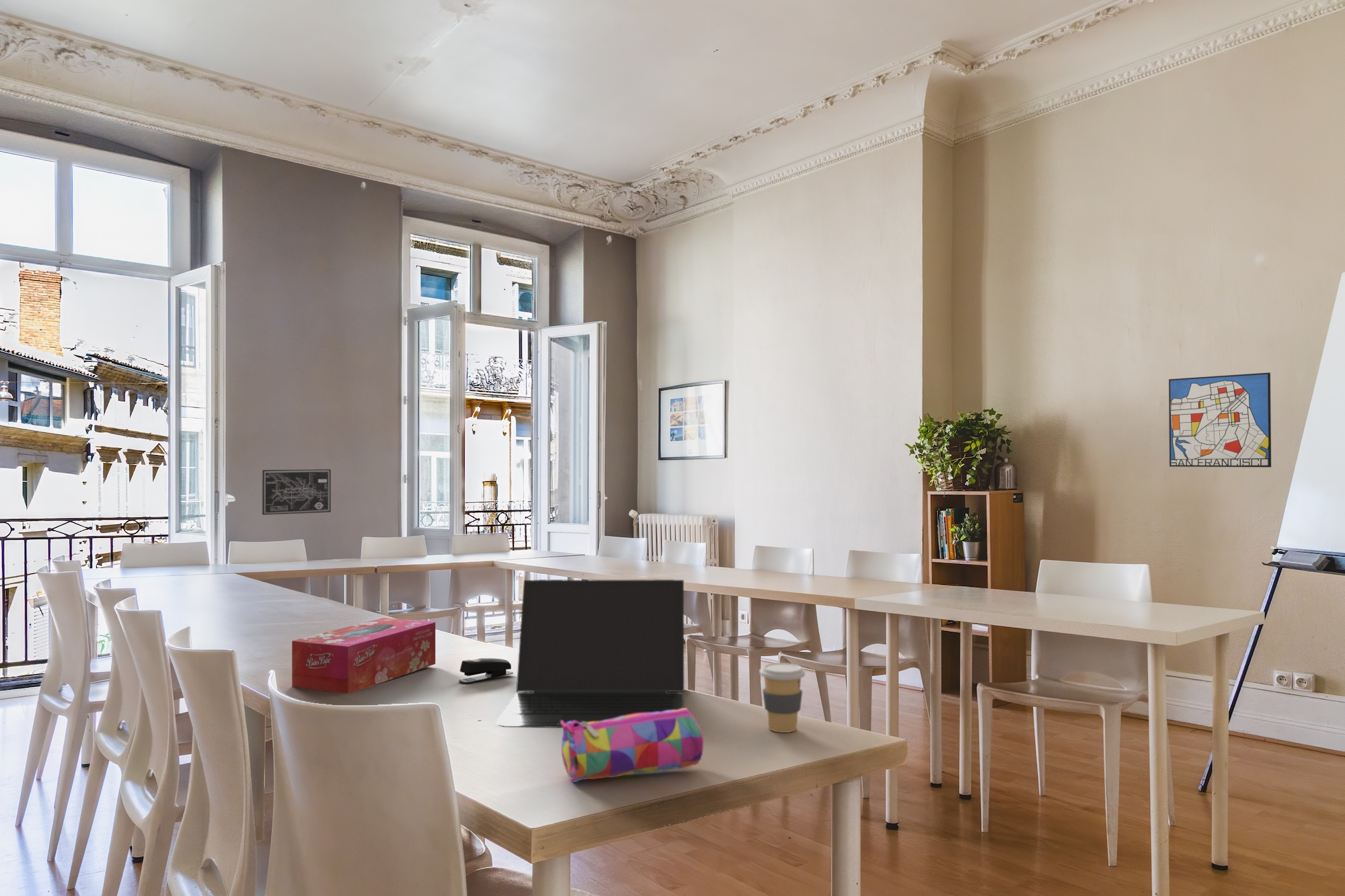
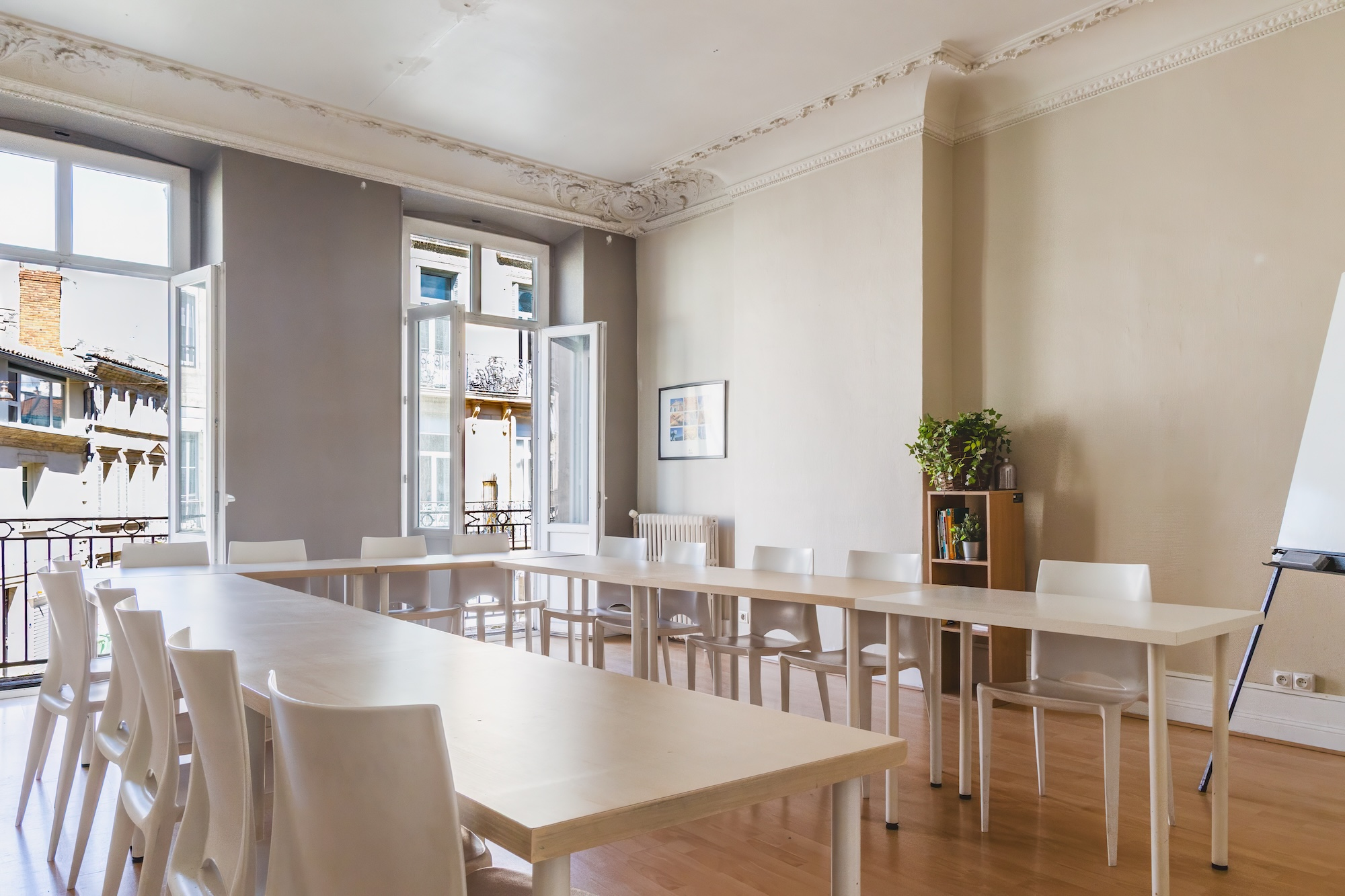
- coffee cup [759,662,806,733]
- wall art [262,469,332,516]
- tissue box [291,617,436,694]
- stapler [458,657,514,684]
- wall art [1168,372,1272,468]
- pencil case [560,707,704,783]
- laptop computer [494,579,685,729]
